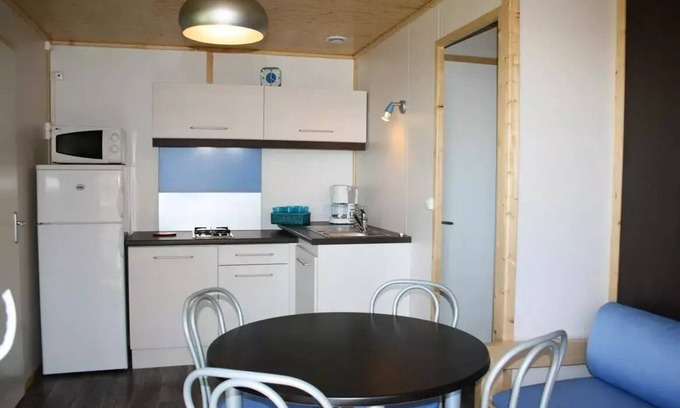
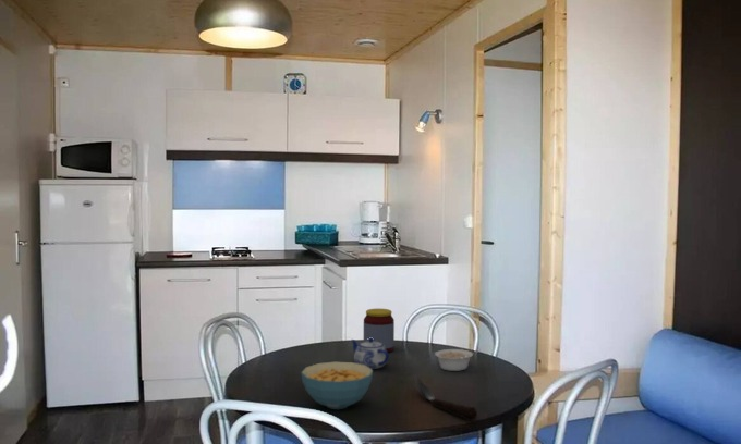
+ cereal bowl [300,361,374,410]
+ jar [363,308,396,354]
+ spoon [413,373,478,422]
+ teapot [350,337,390,370]
+ legume [434,348,481,372]
